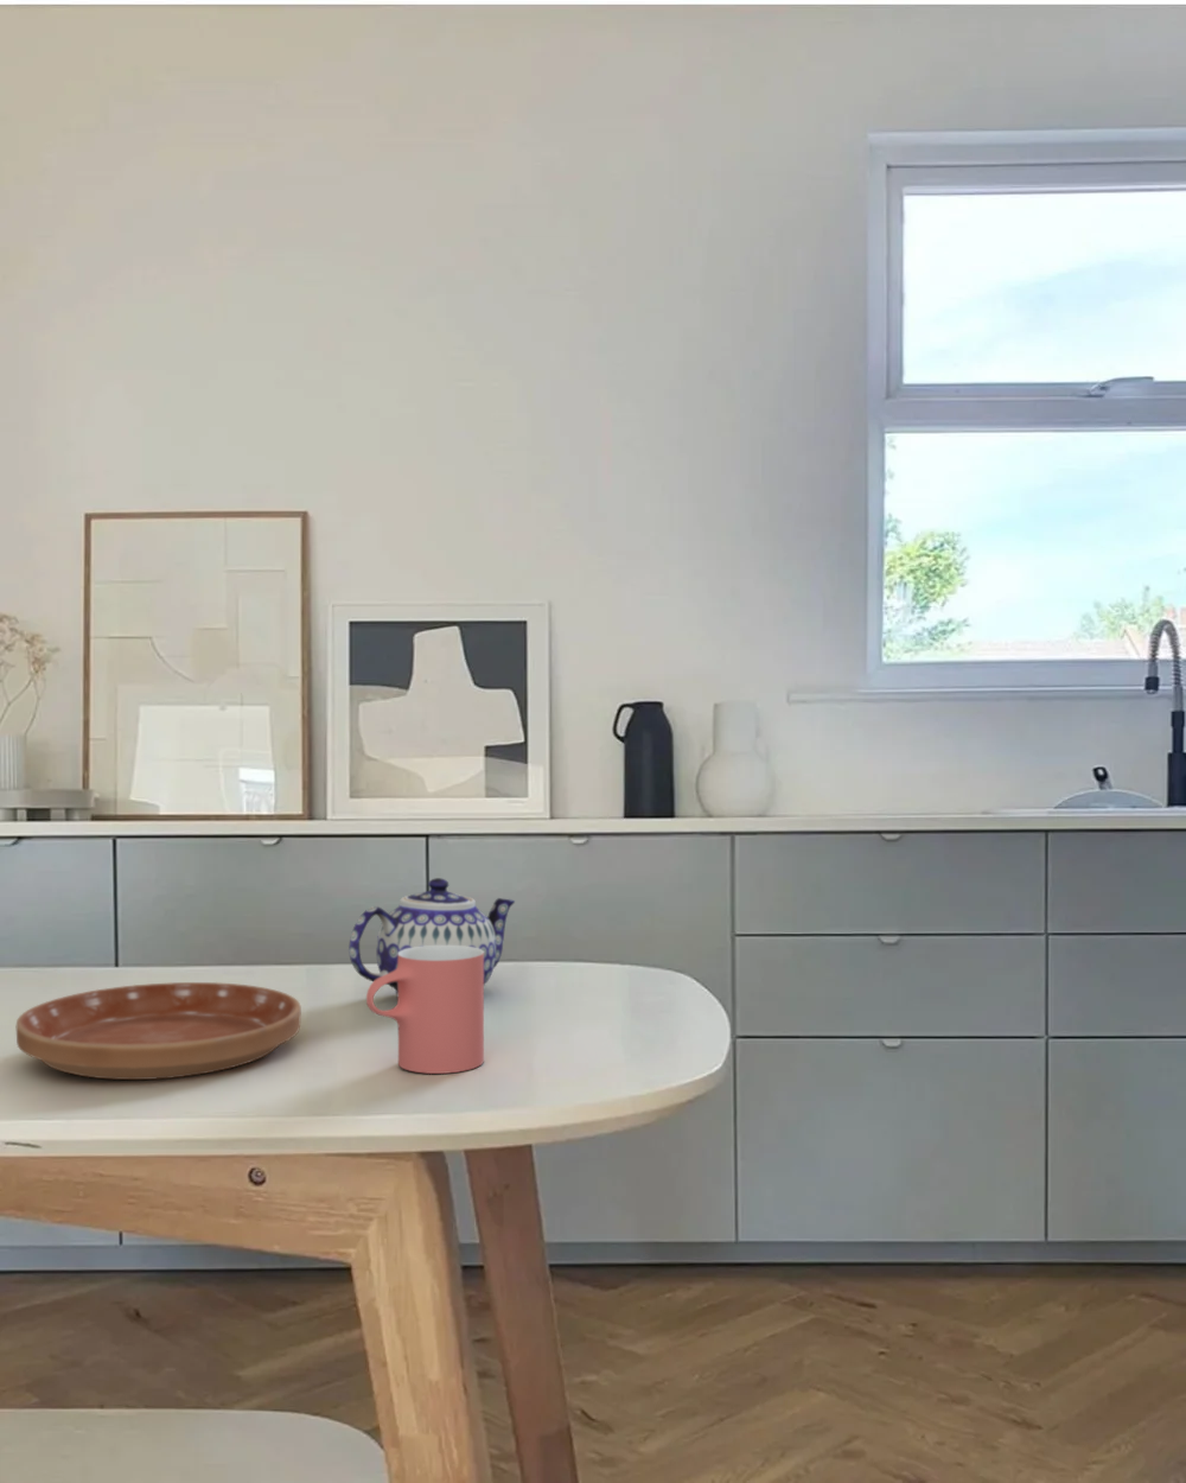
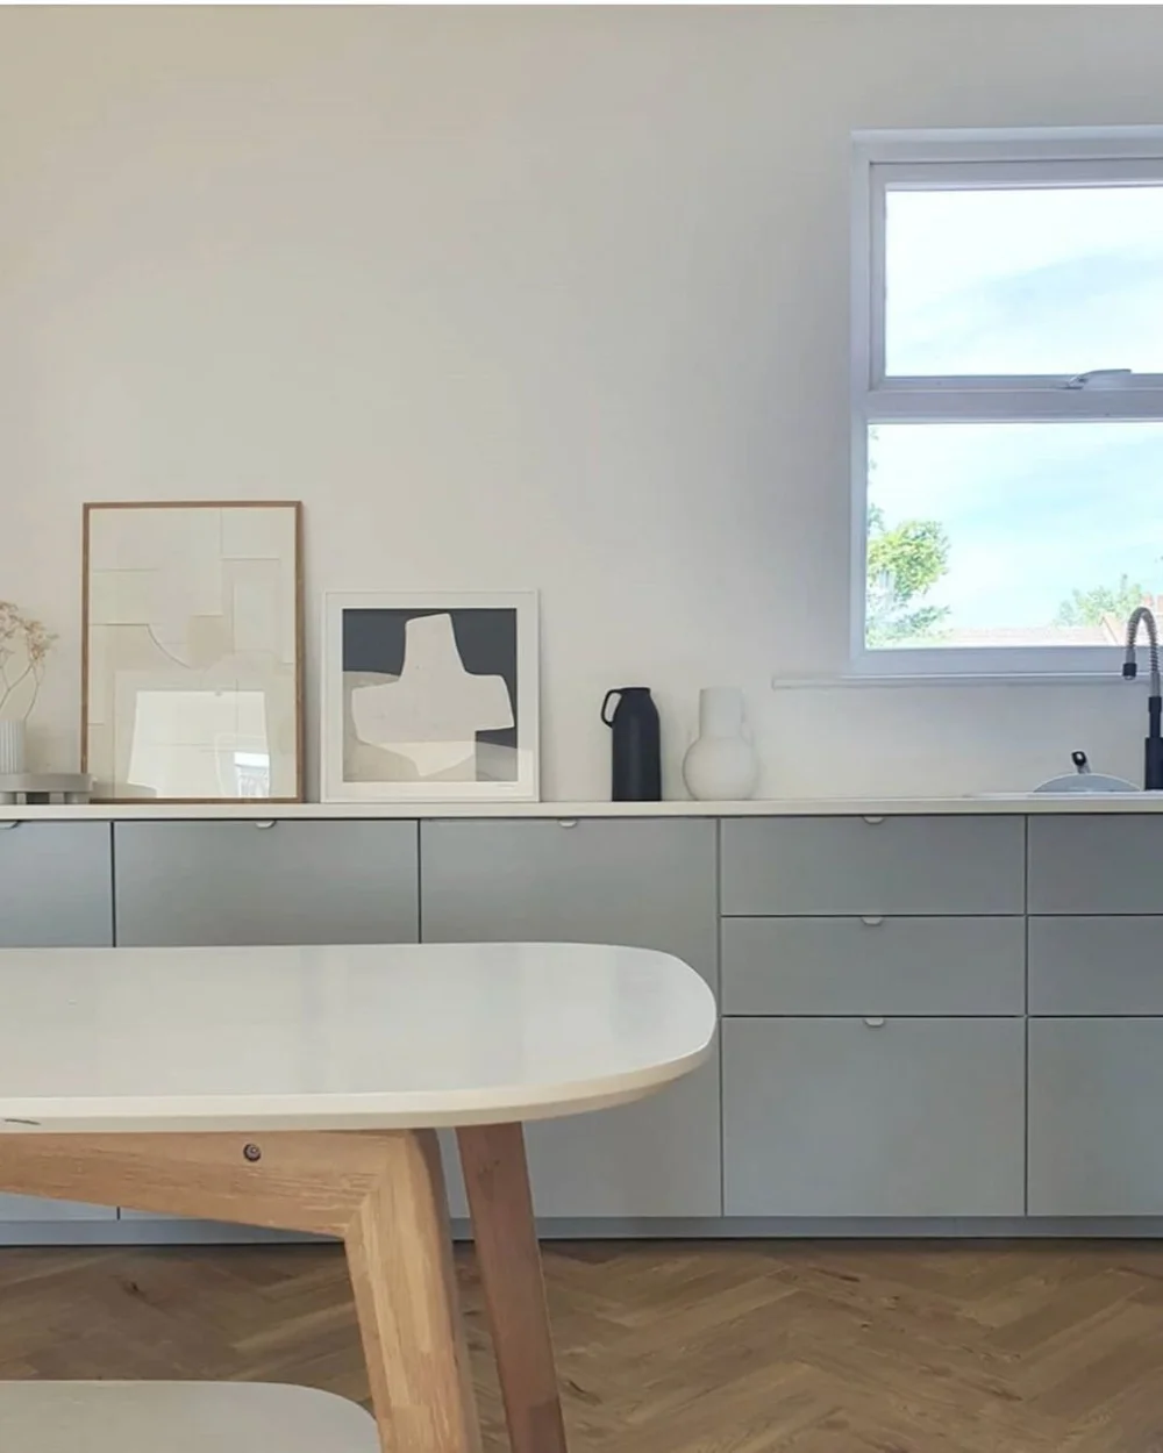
- saucer [16,981,303,1081]
- teapot [347,876,516,998]
- cup [365,945,485,1075]
